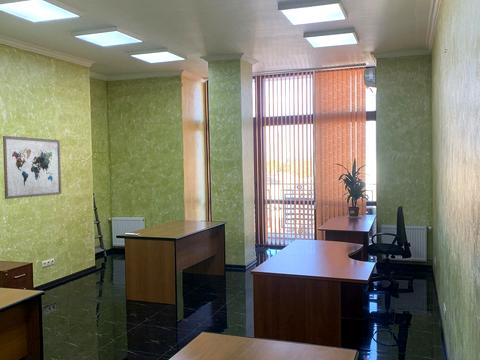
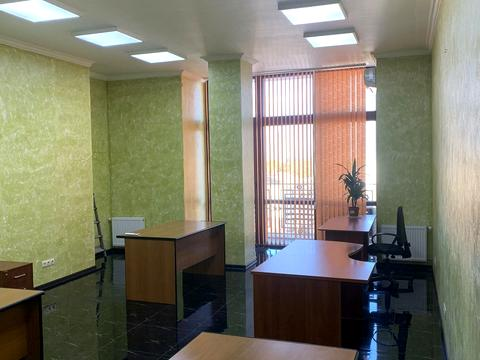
- wall art [2,135,62,200]
